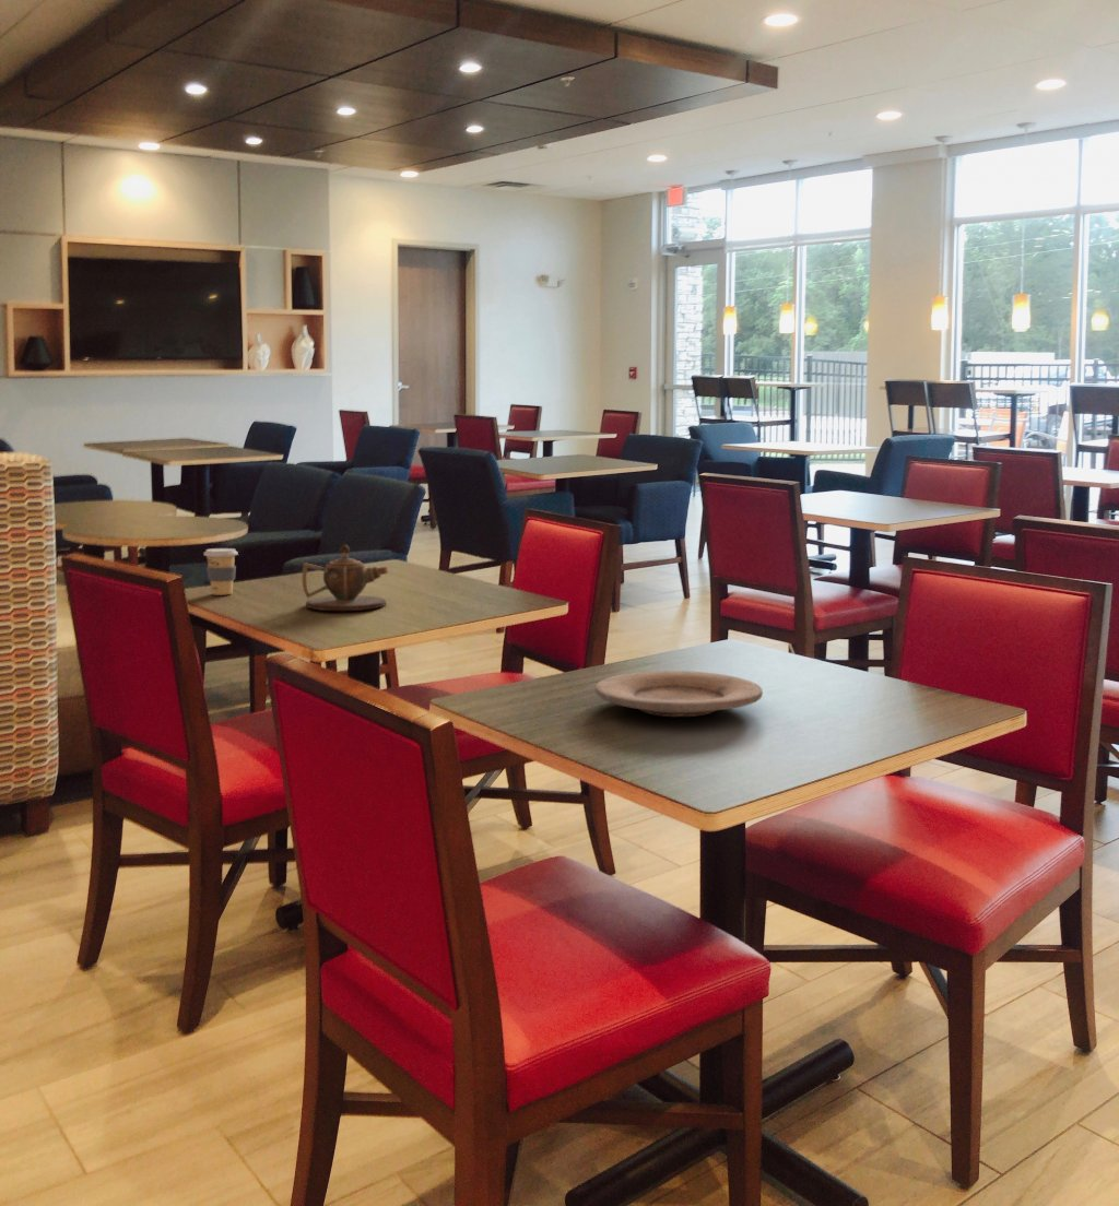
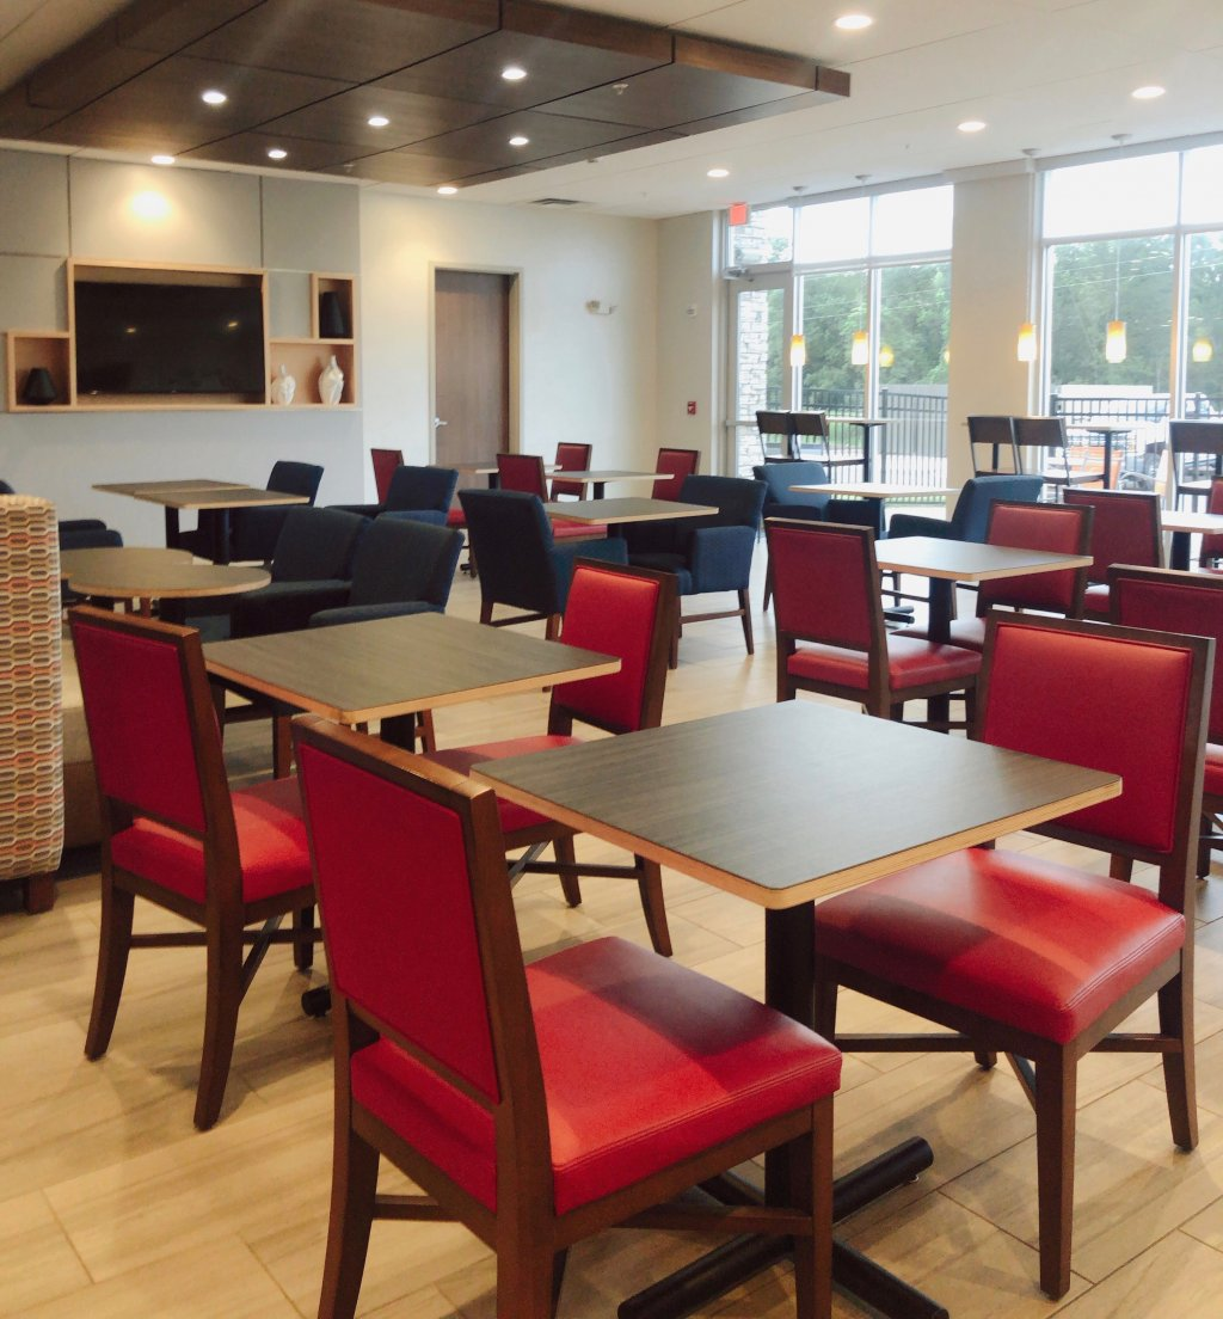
- teapot [301,544,389,612]
- plate [594,670,764,718]
- coffee cup [202,547,239,596]
